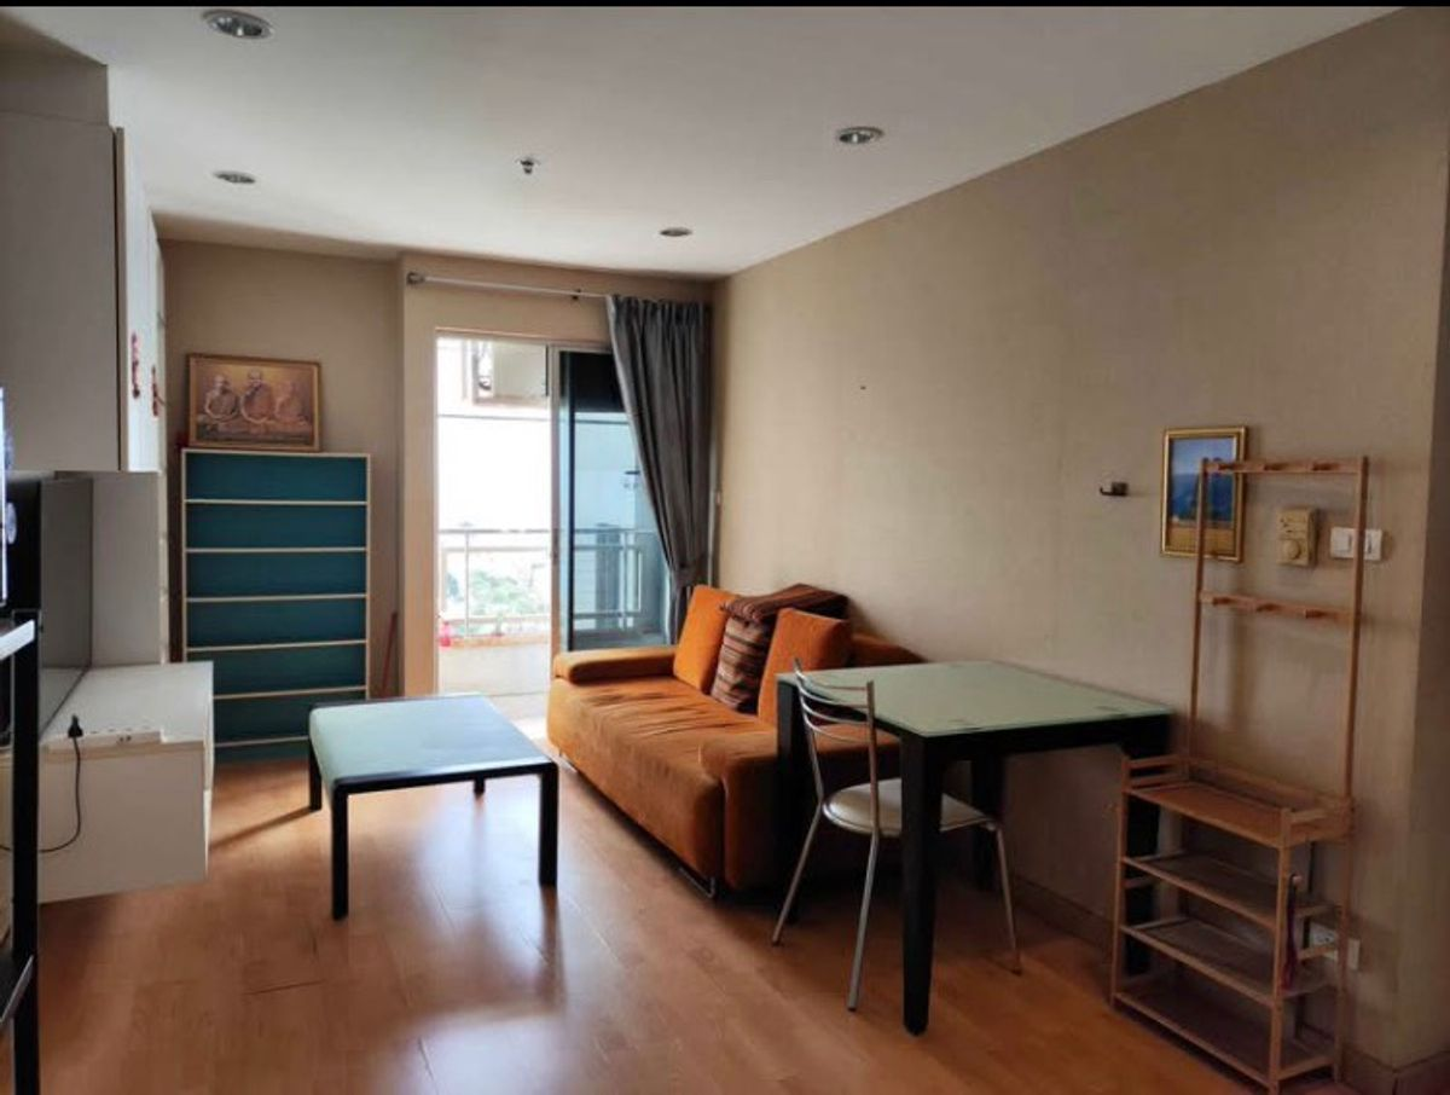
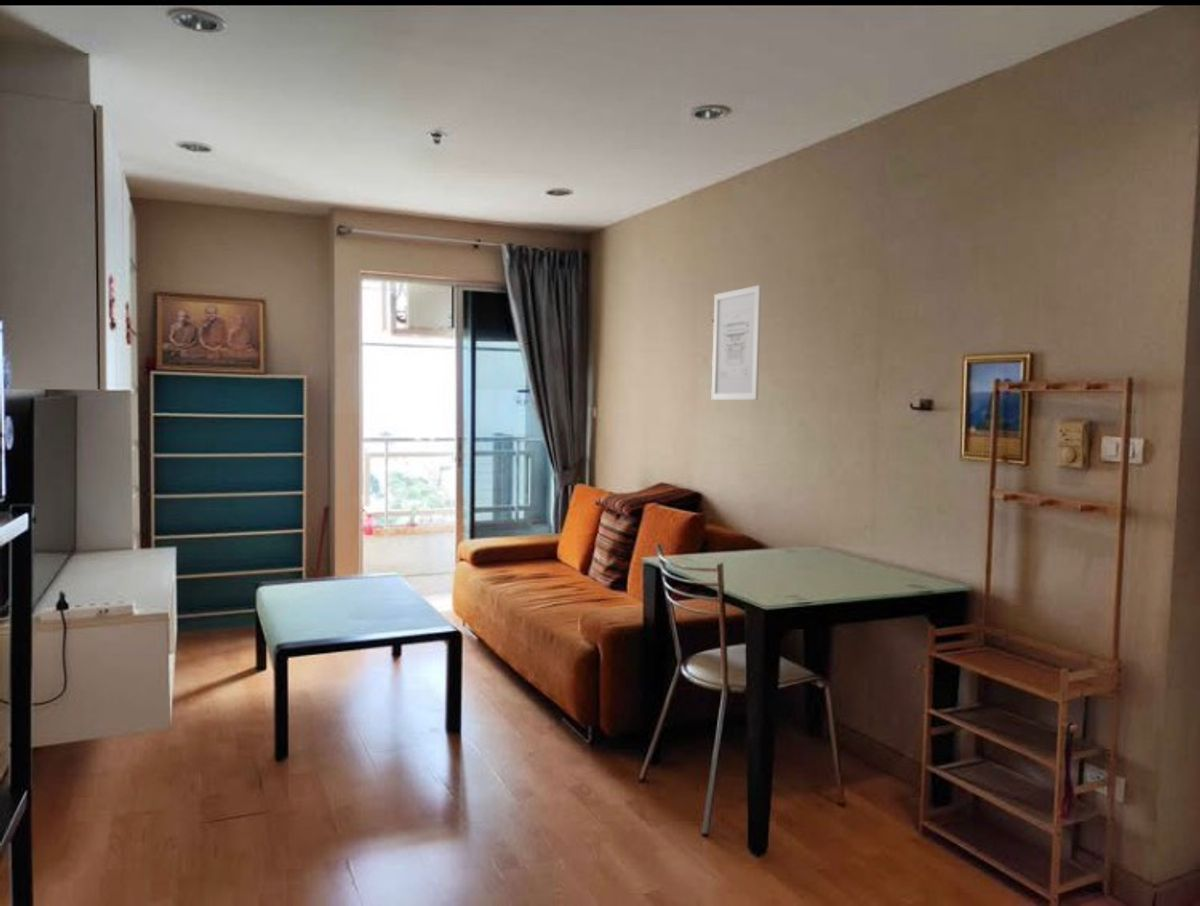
+ wall art [711,284,762,401]
